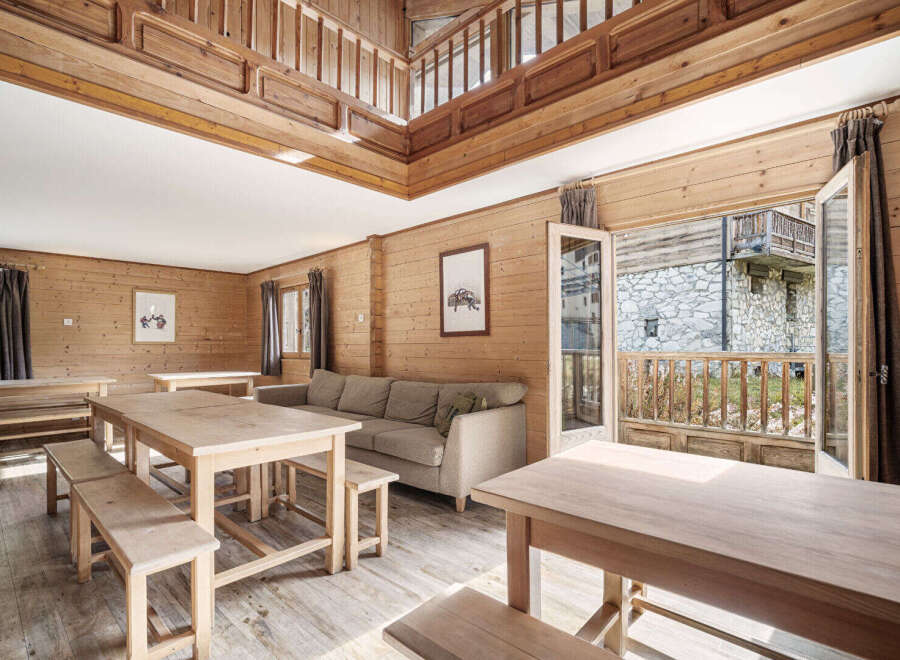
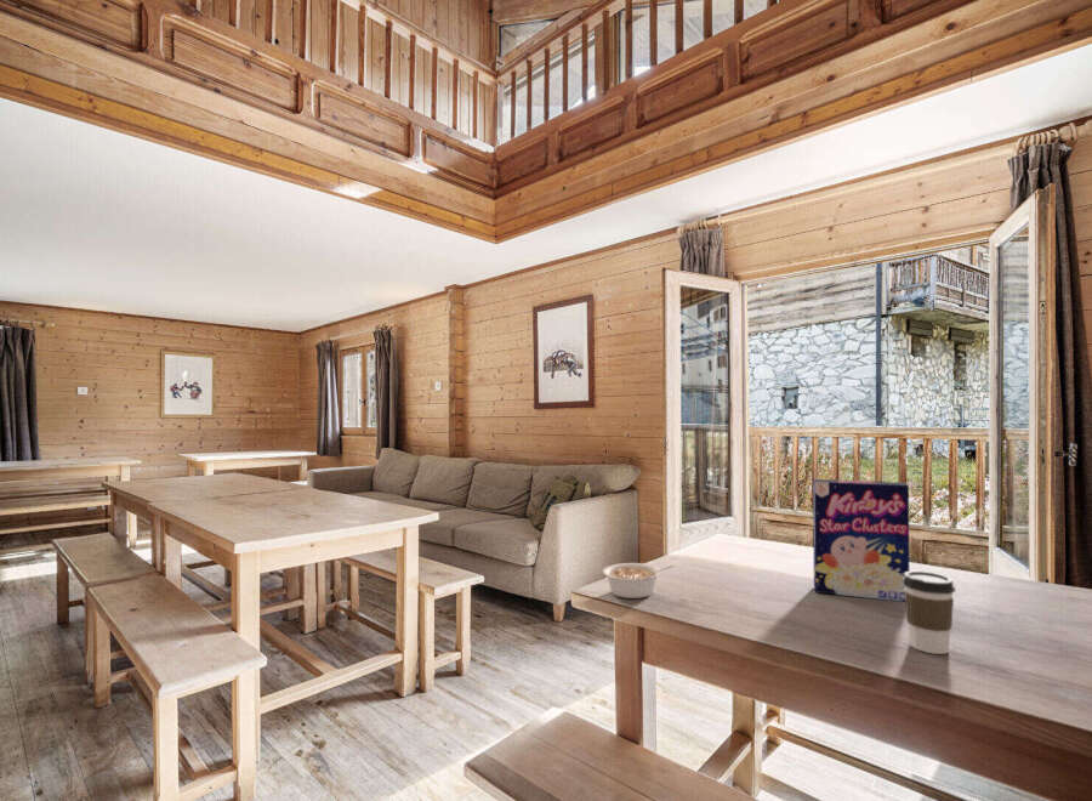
+ cereal box [812,478,910,603]
+ coffee cup [903,569,956,655]
+ legume [602,562,675,600]
